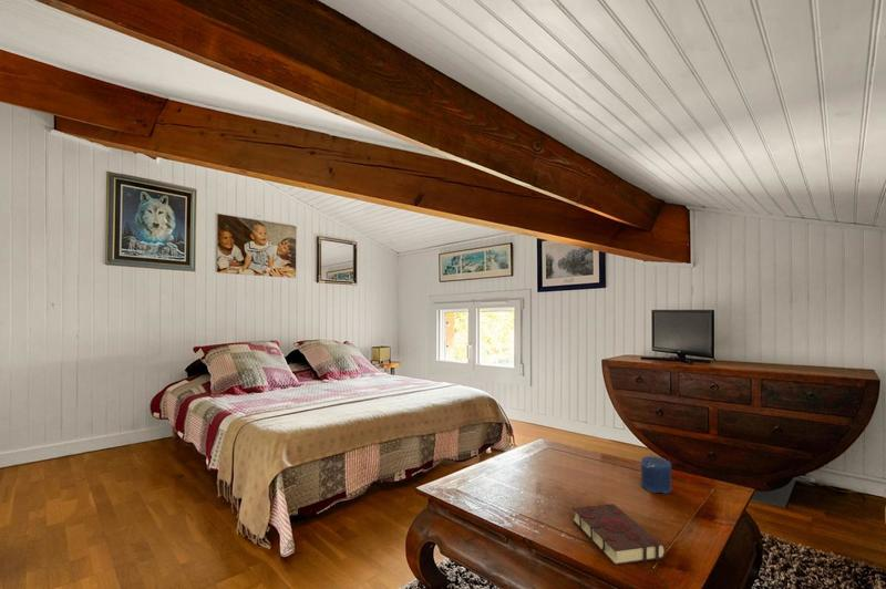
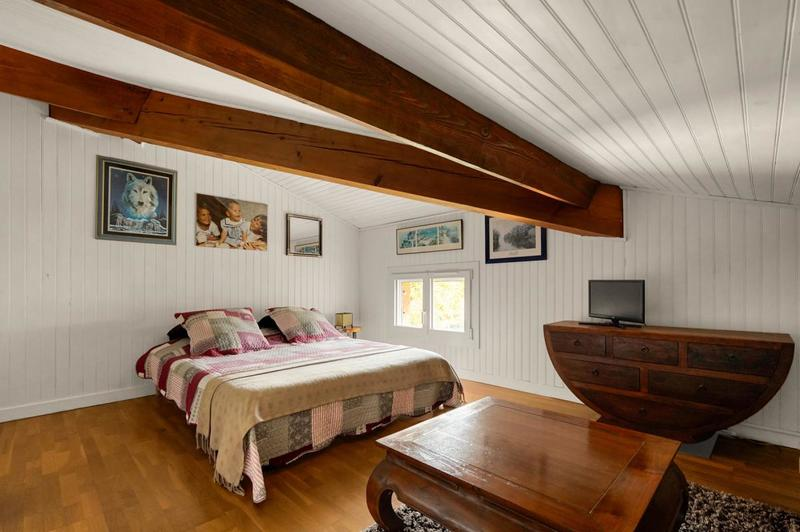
- candle [640,455,672,495]
- book [571,503,667,566]
